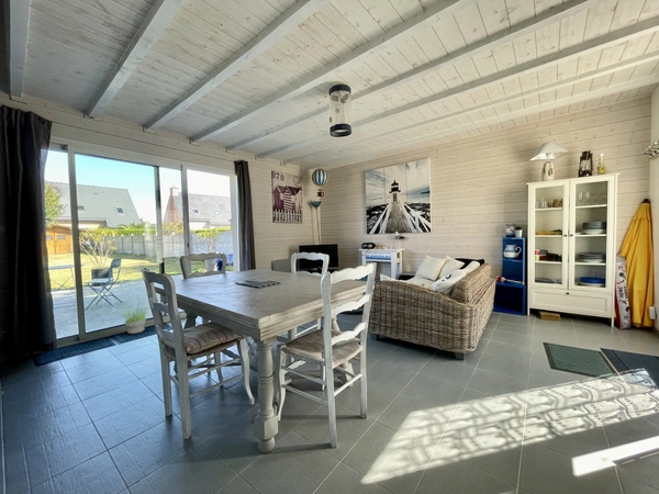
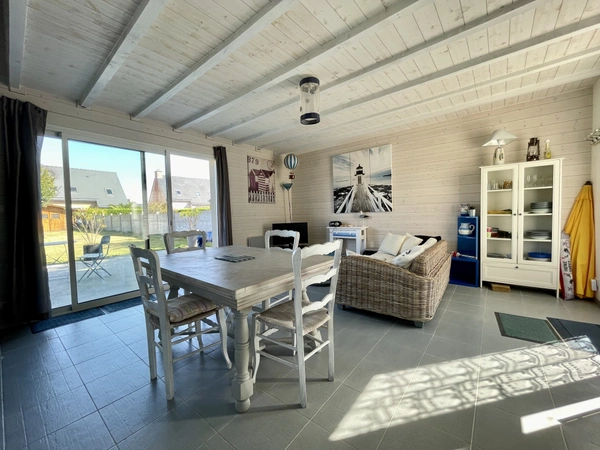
- potted plant [116,305,150,335]
